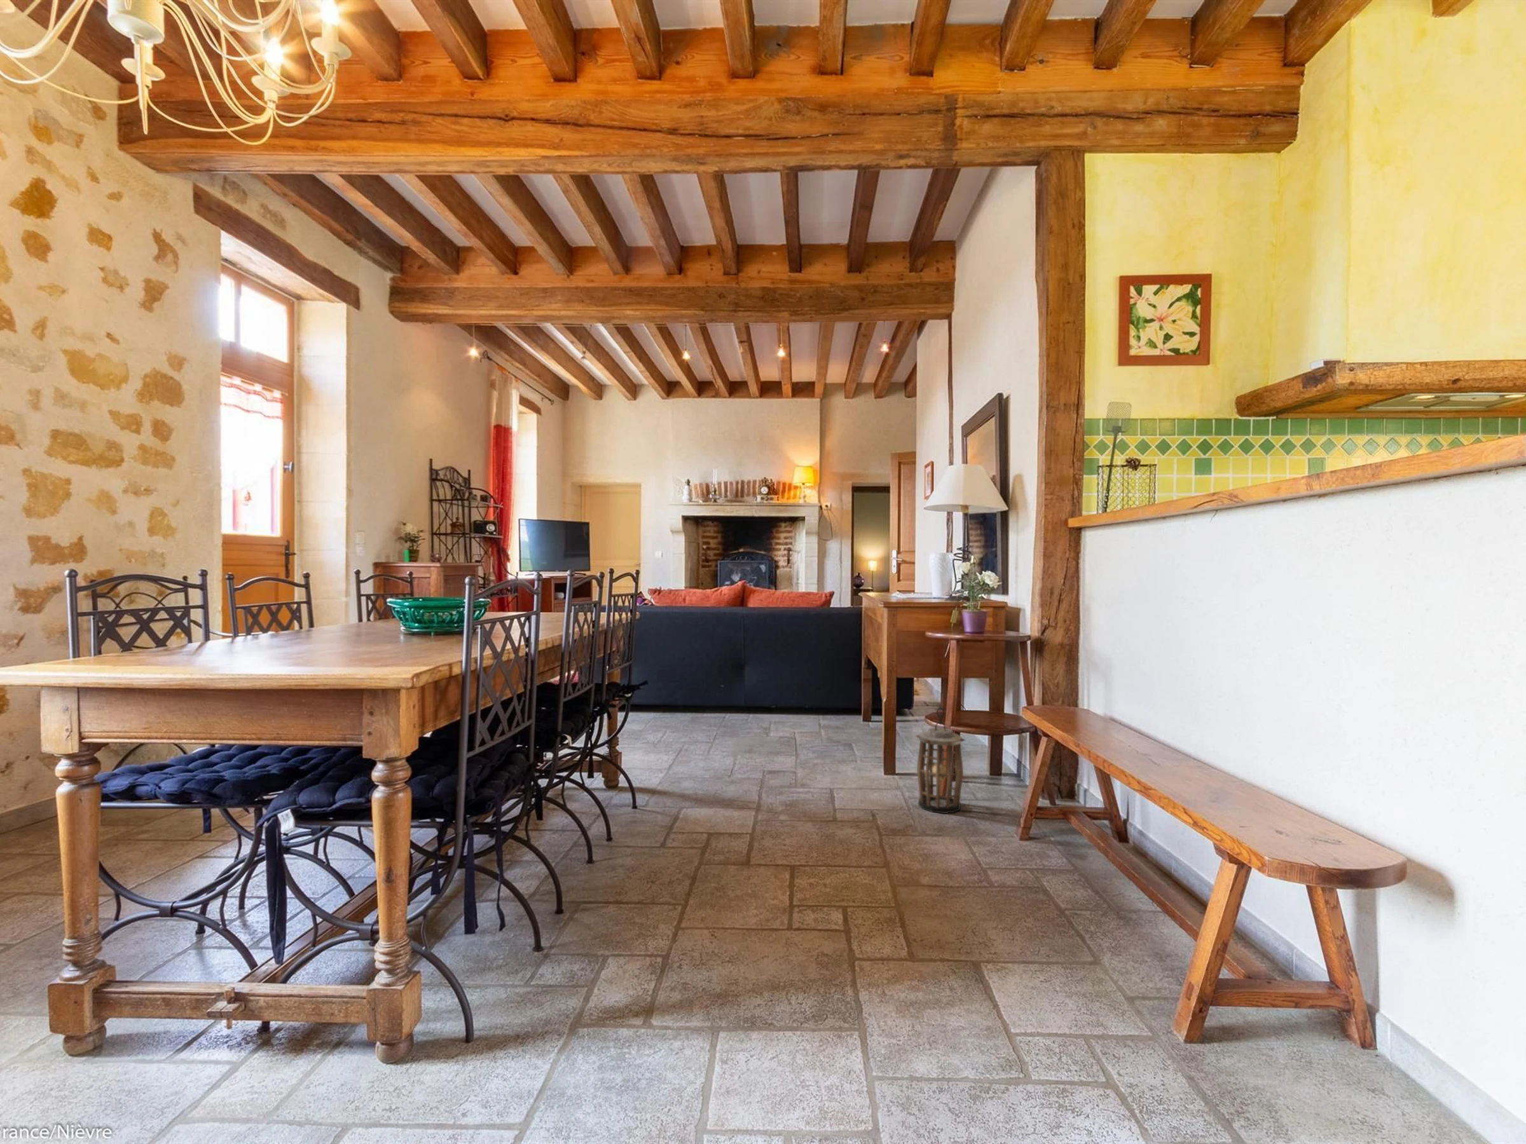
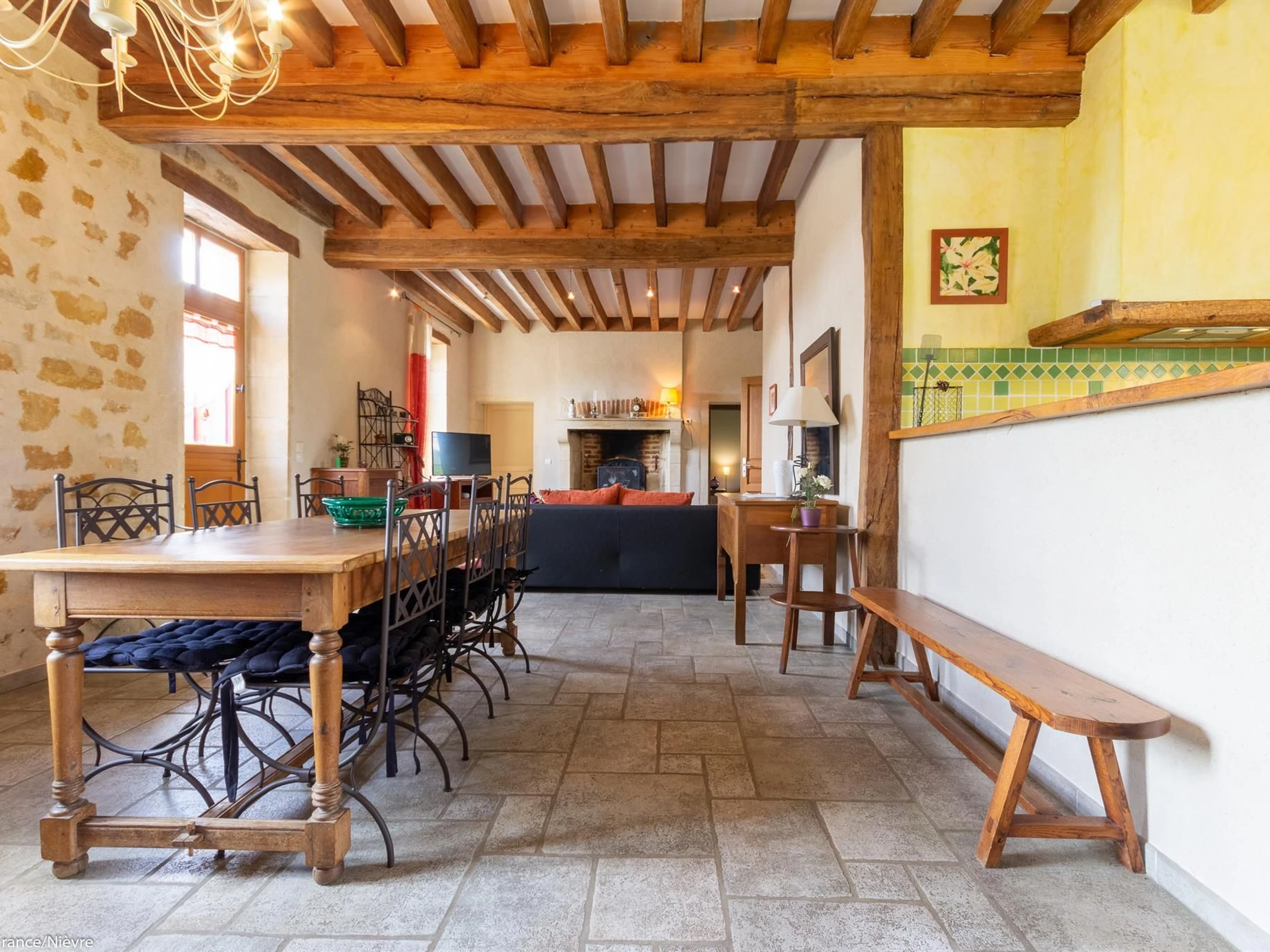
- lantern [914,707,966,815]
